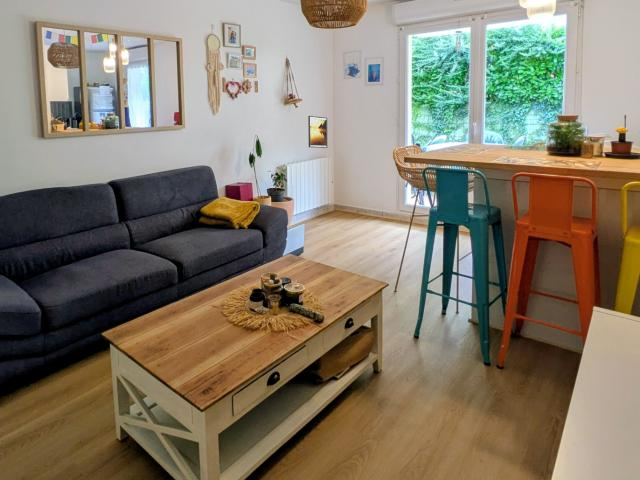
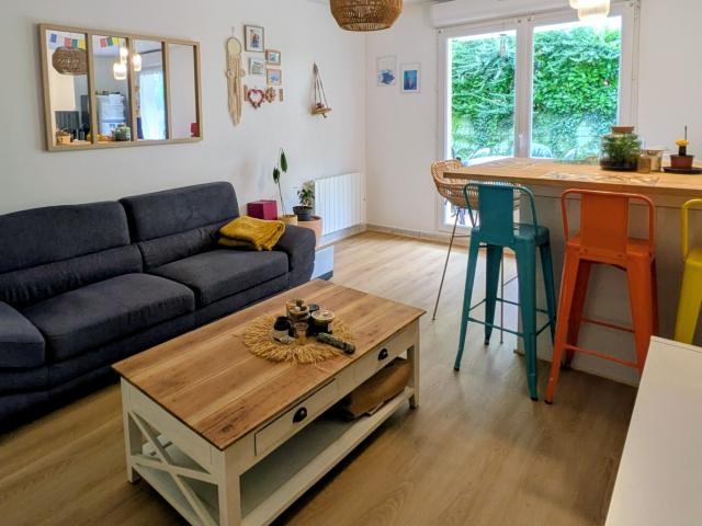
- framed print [307,115,329,149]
